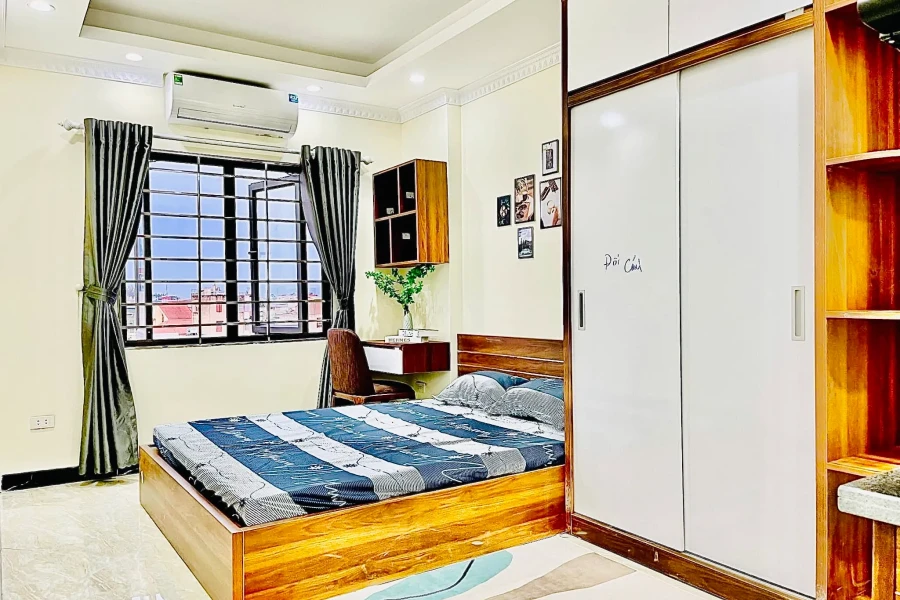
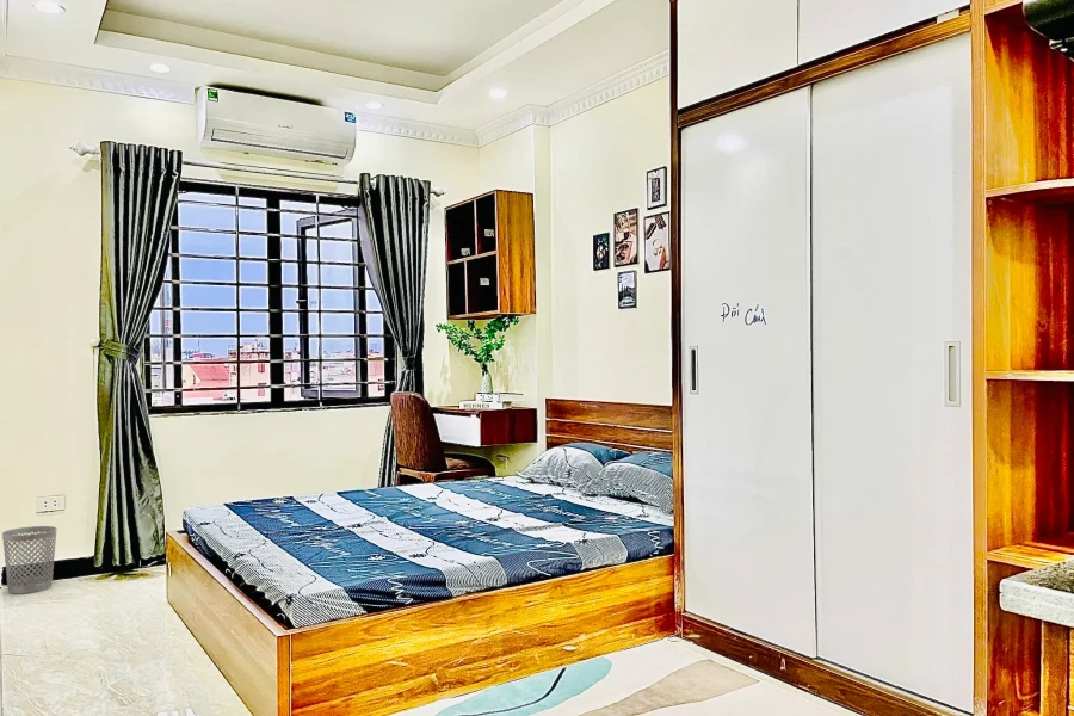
+ wastebasket [1,525,57,594]
